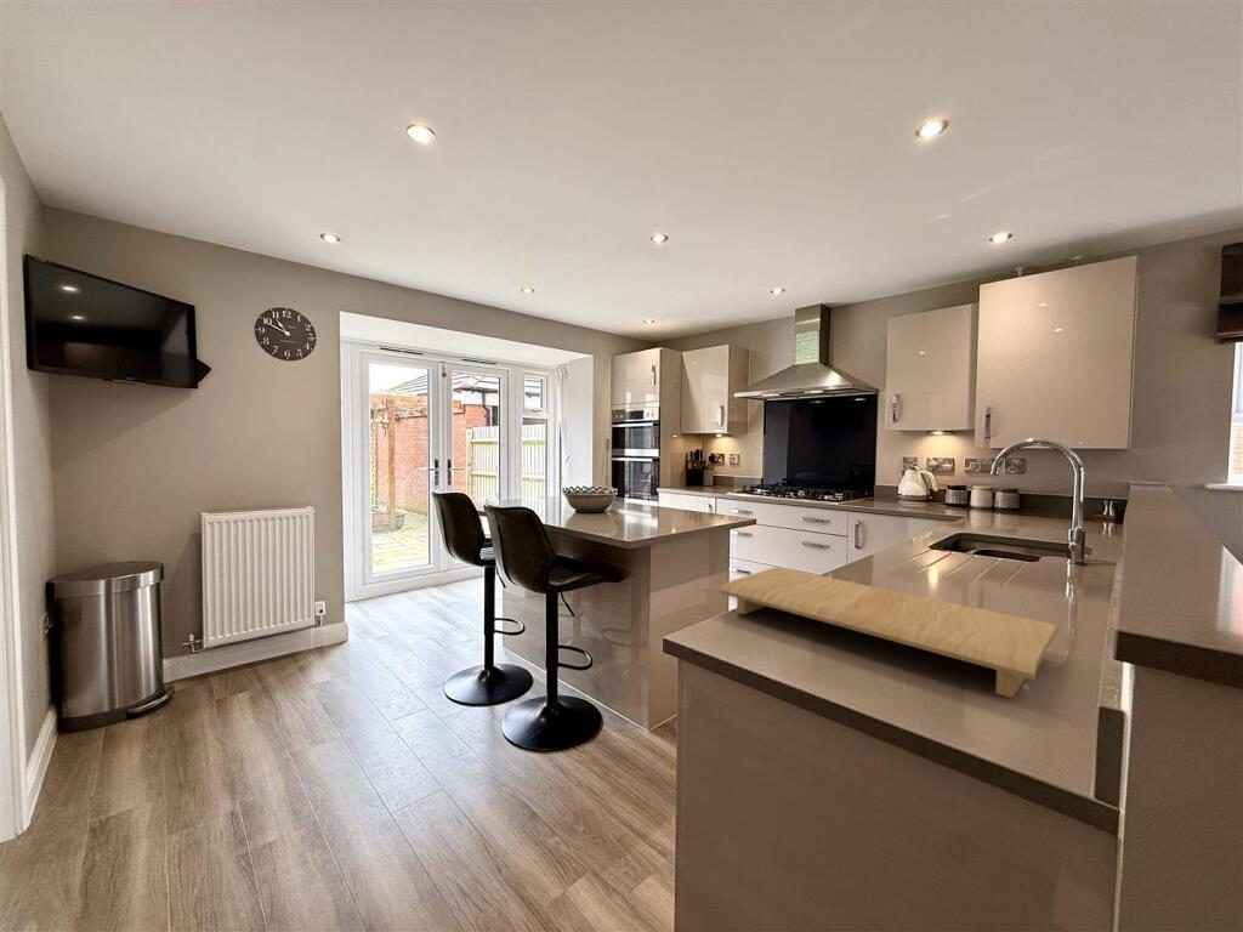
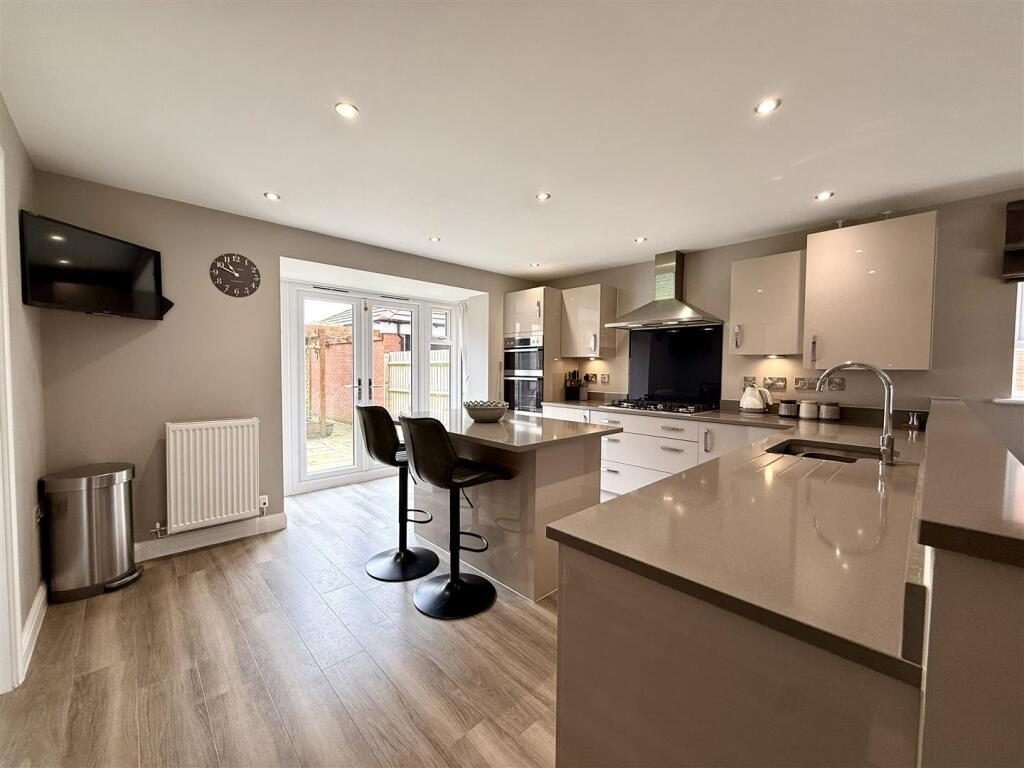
- cutting board [719,566,1060,699]
